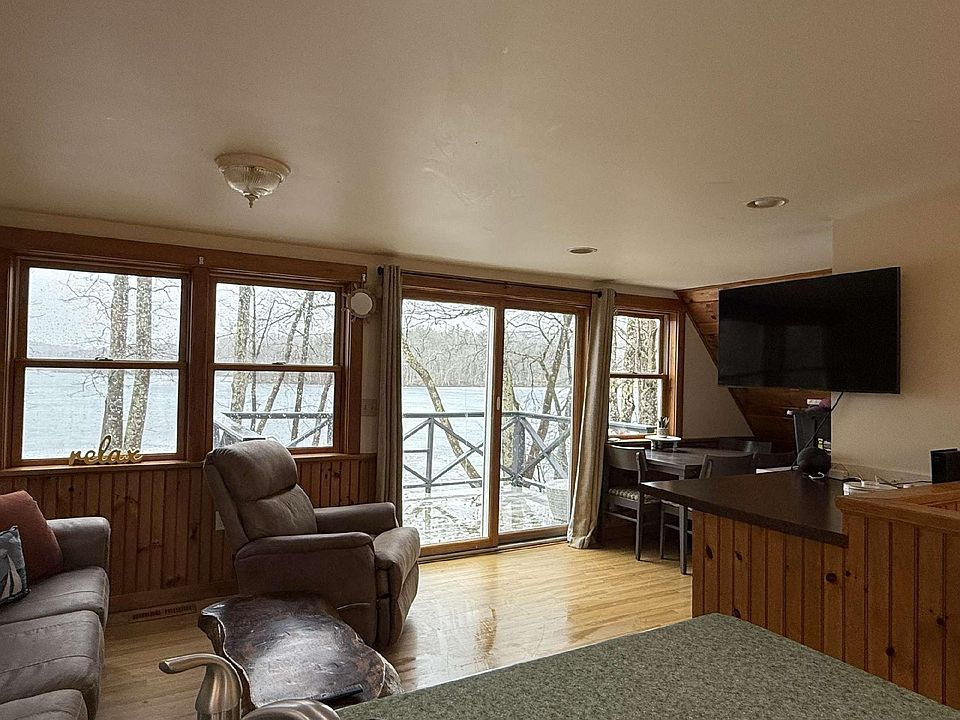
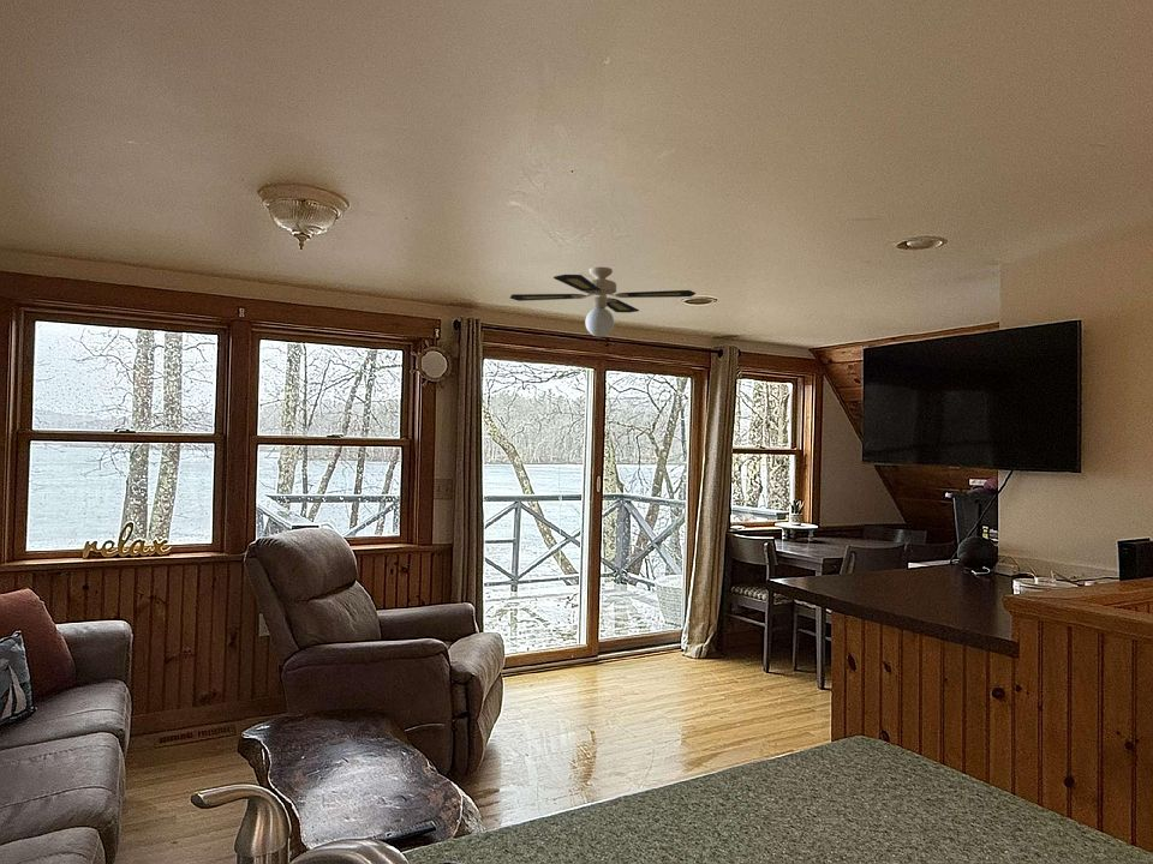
+ ceiling fan [509,266,697,338]
